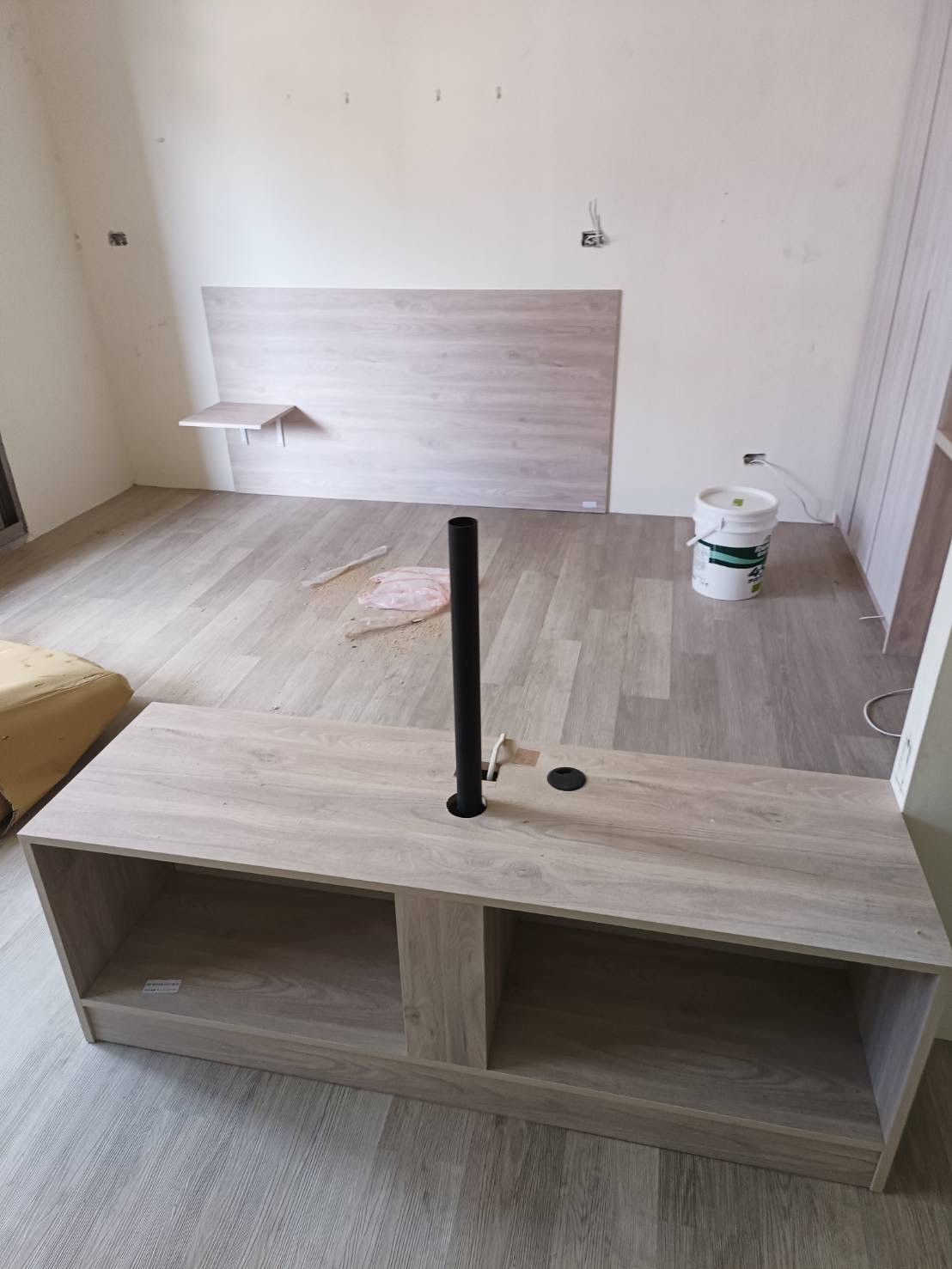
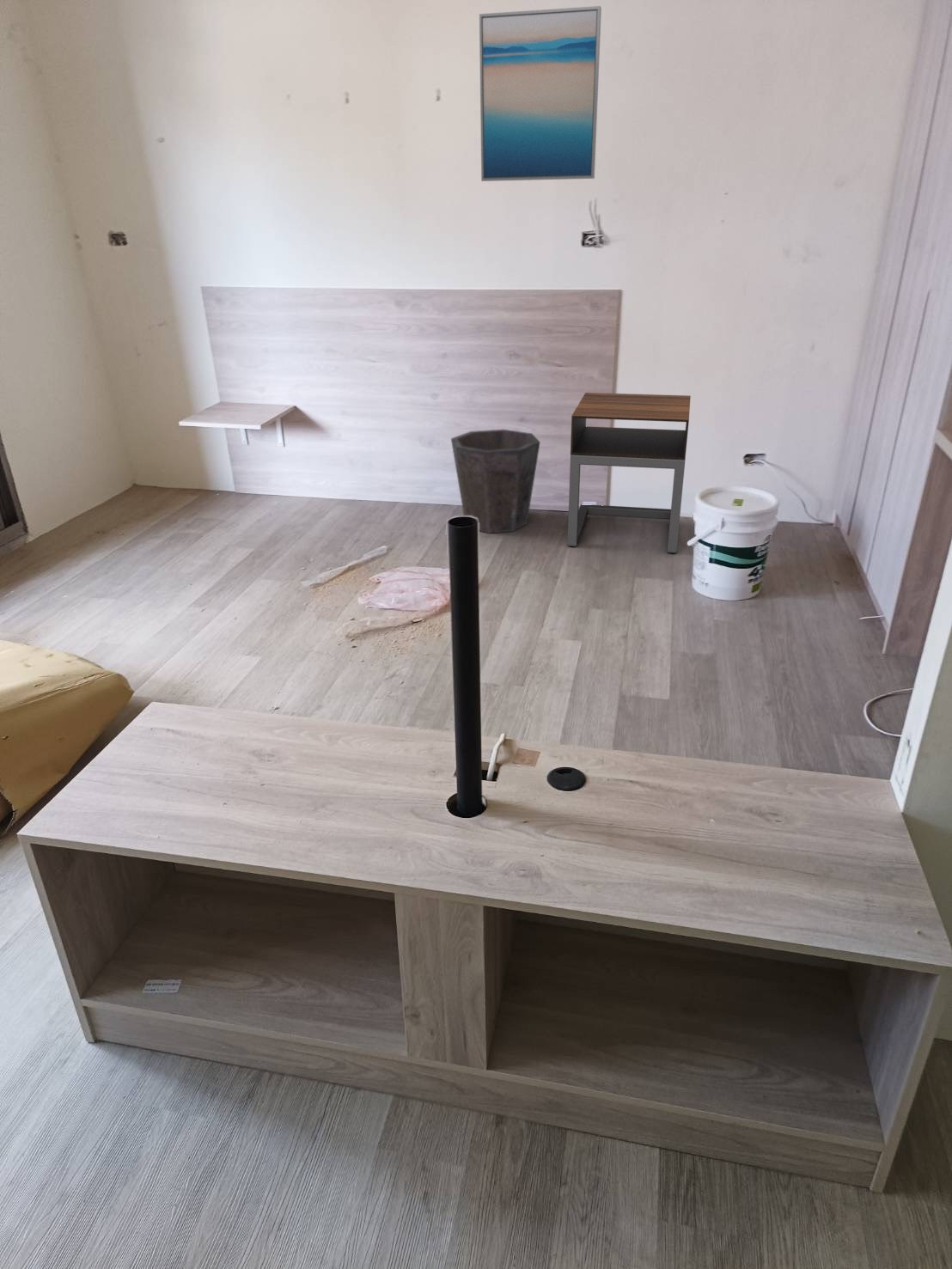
+ nightstand [567,392,692,554]
+ waste bin [450,429,541,534]
+ wall art [479,5,602,182]
